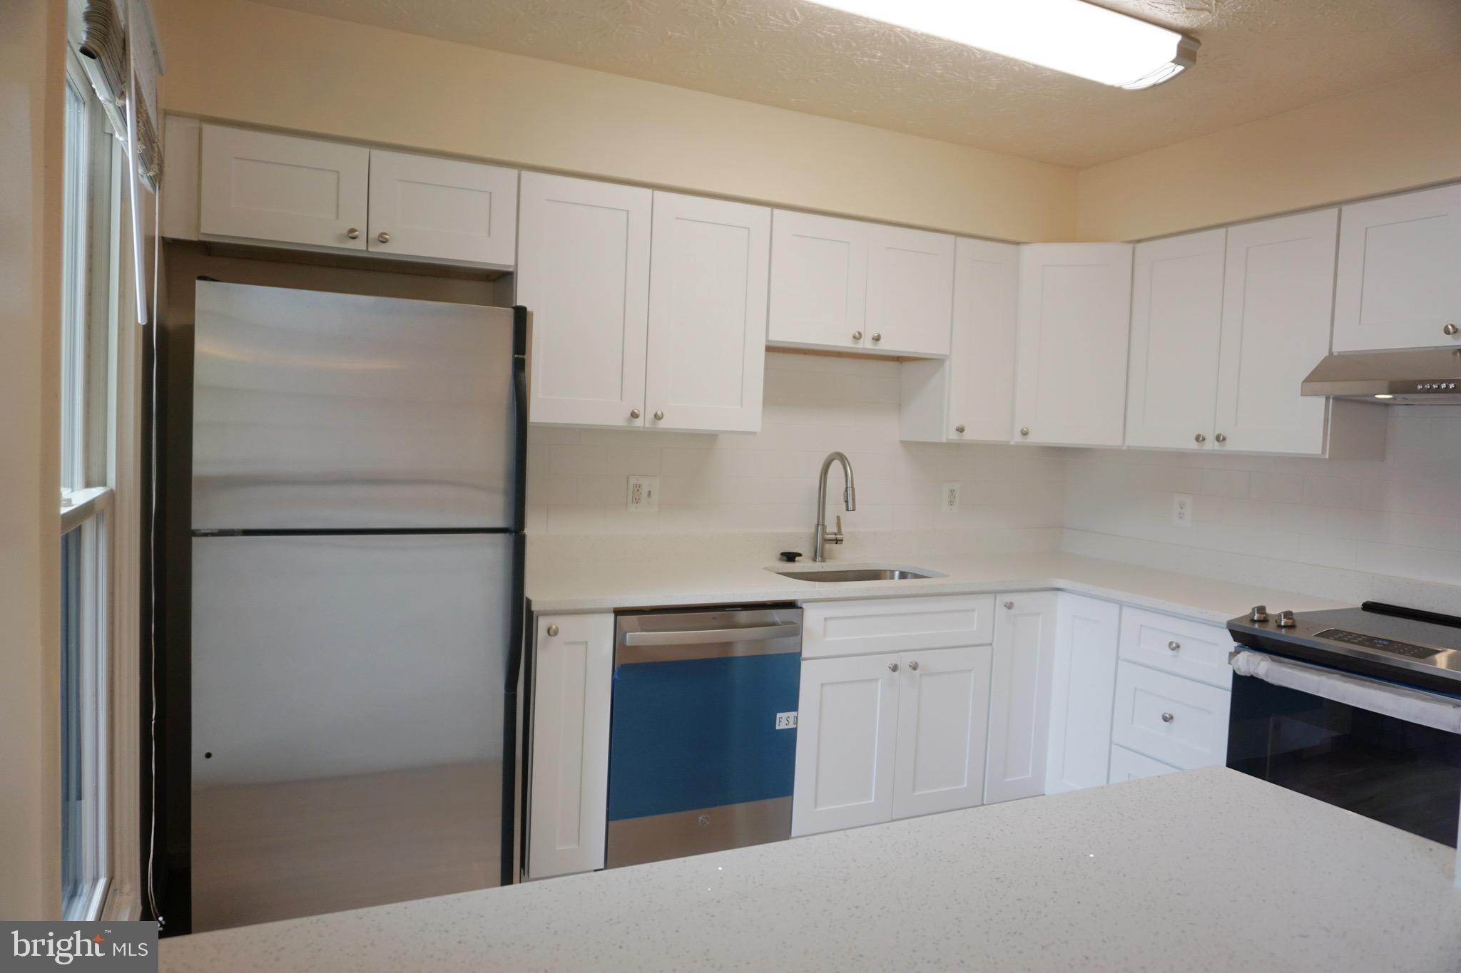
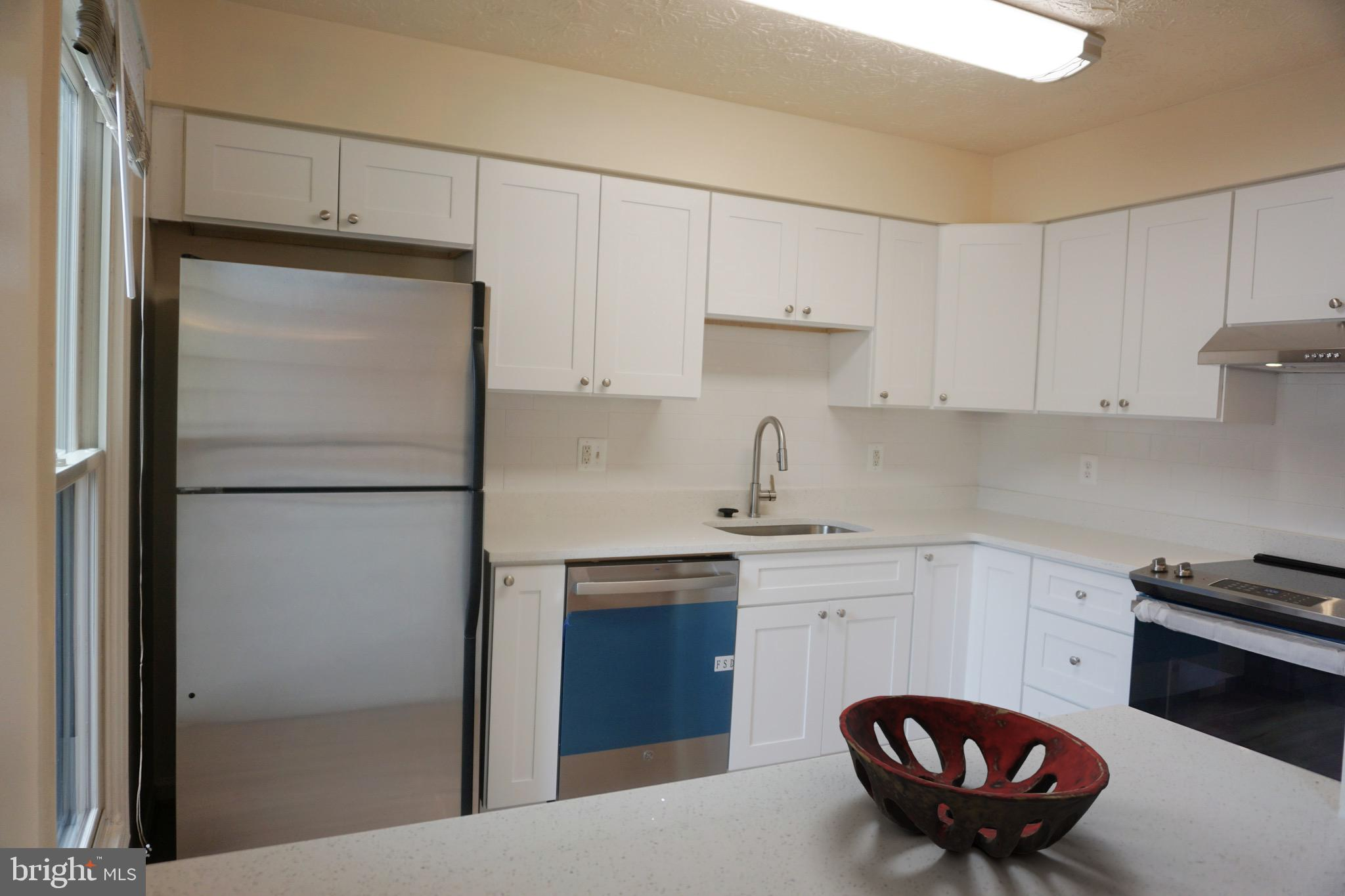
+ decorative bowl [839,694,1111,858]
